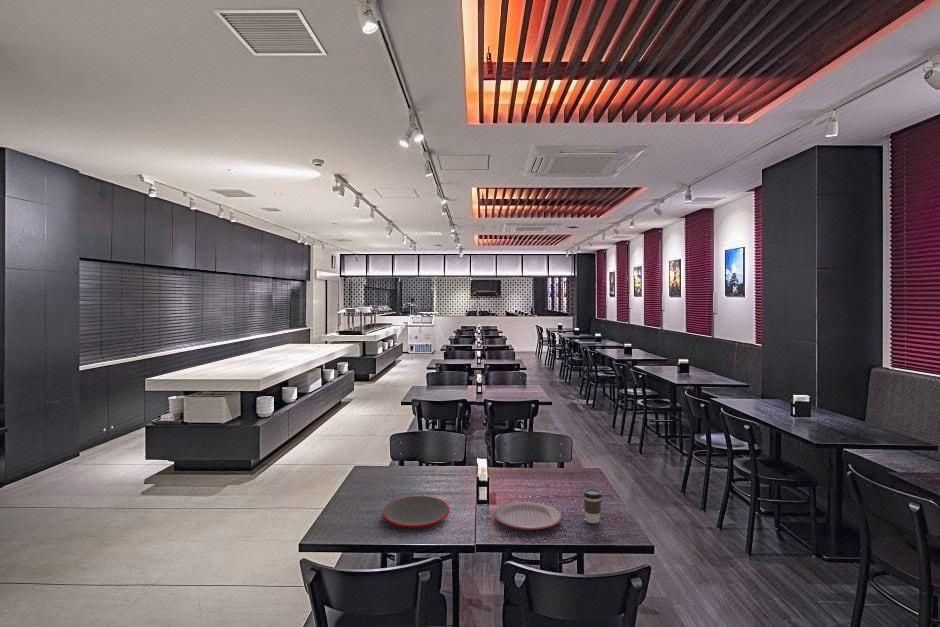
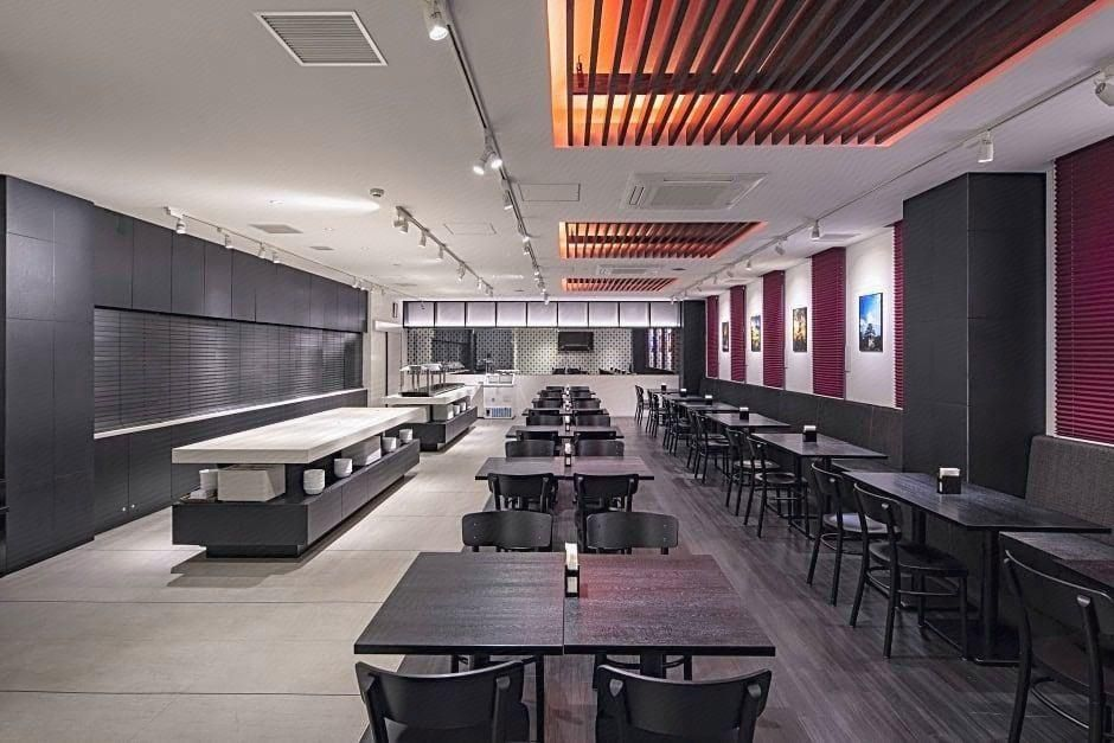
- plate [382,495,451,529]
- coffee cup [583,488,603,524]
- plate [493,501,563,531]
